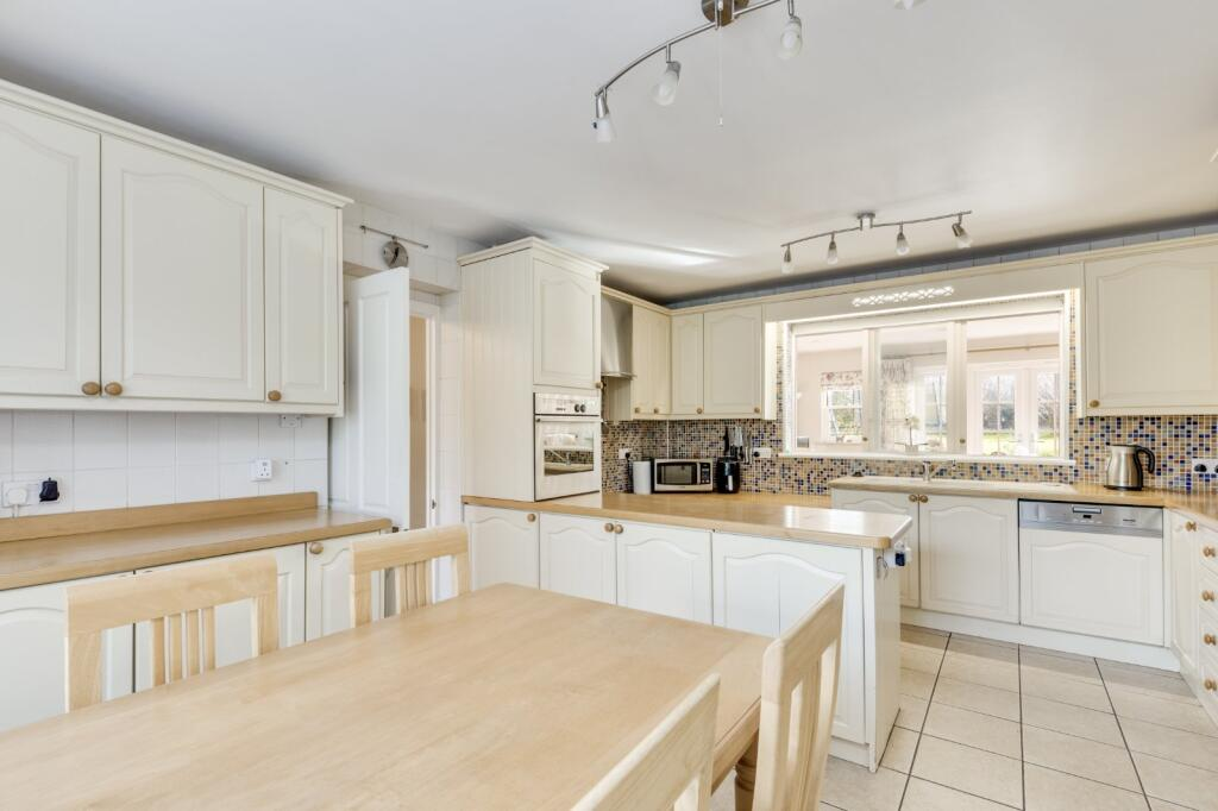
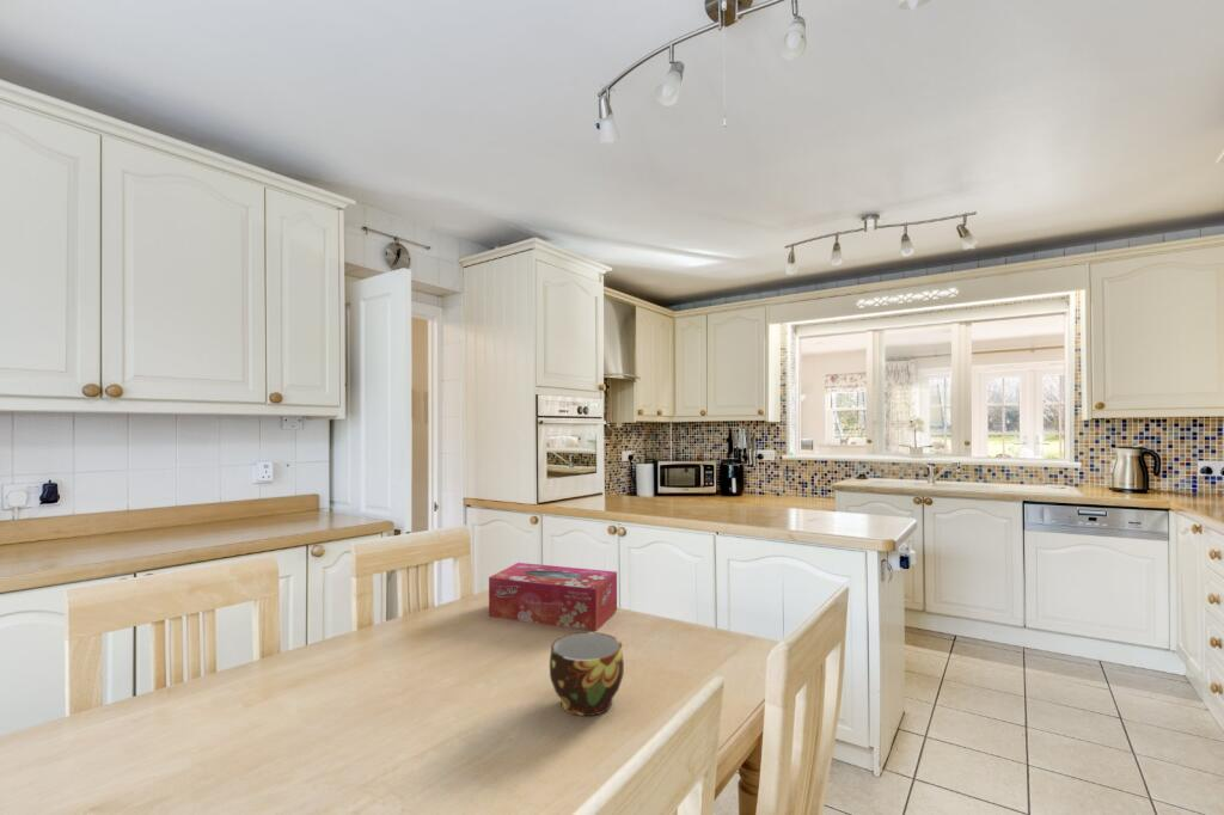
+ cup [549,631,625,717]
+ tissue box [488,562,618,632]
